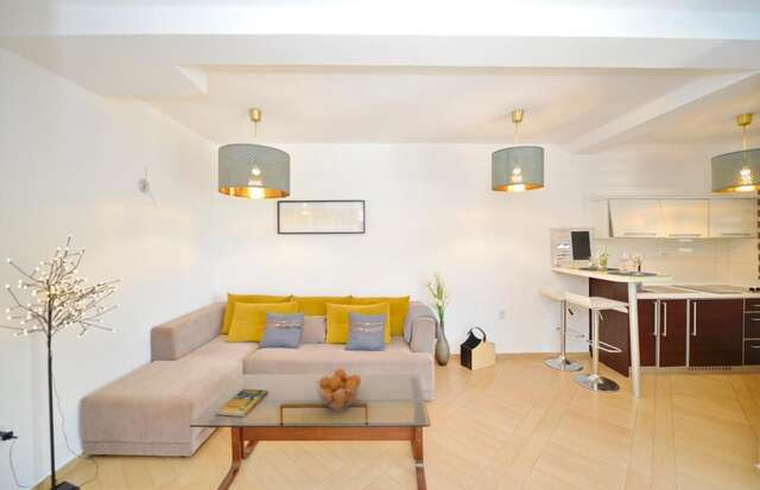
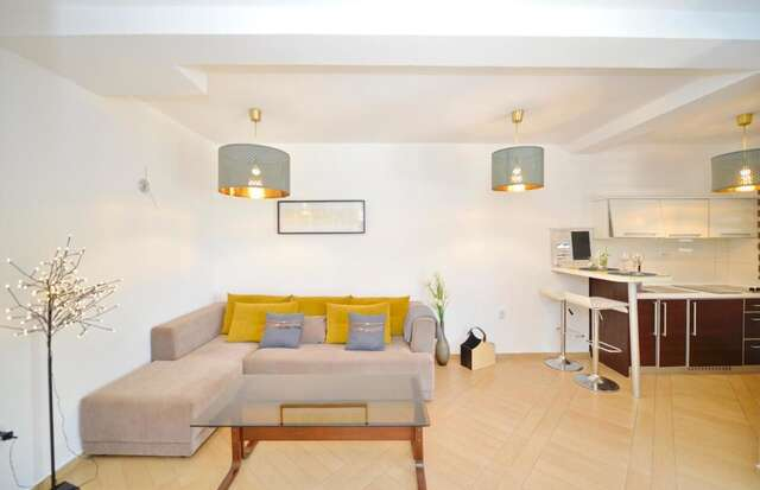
- fruit basket [315,368,363,413]
- booklet [216,388,270,418]
